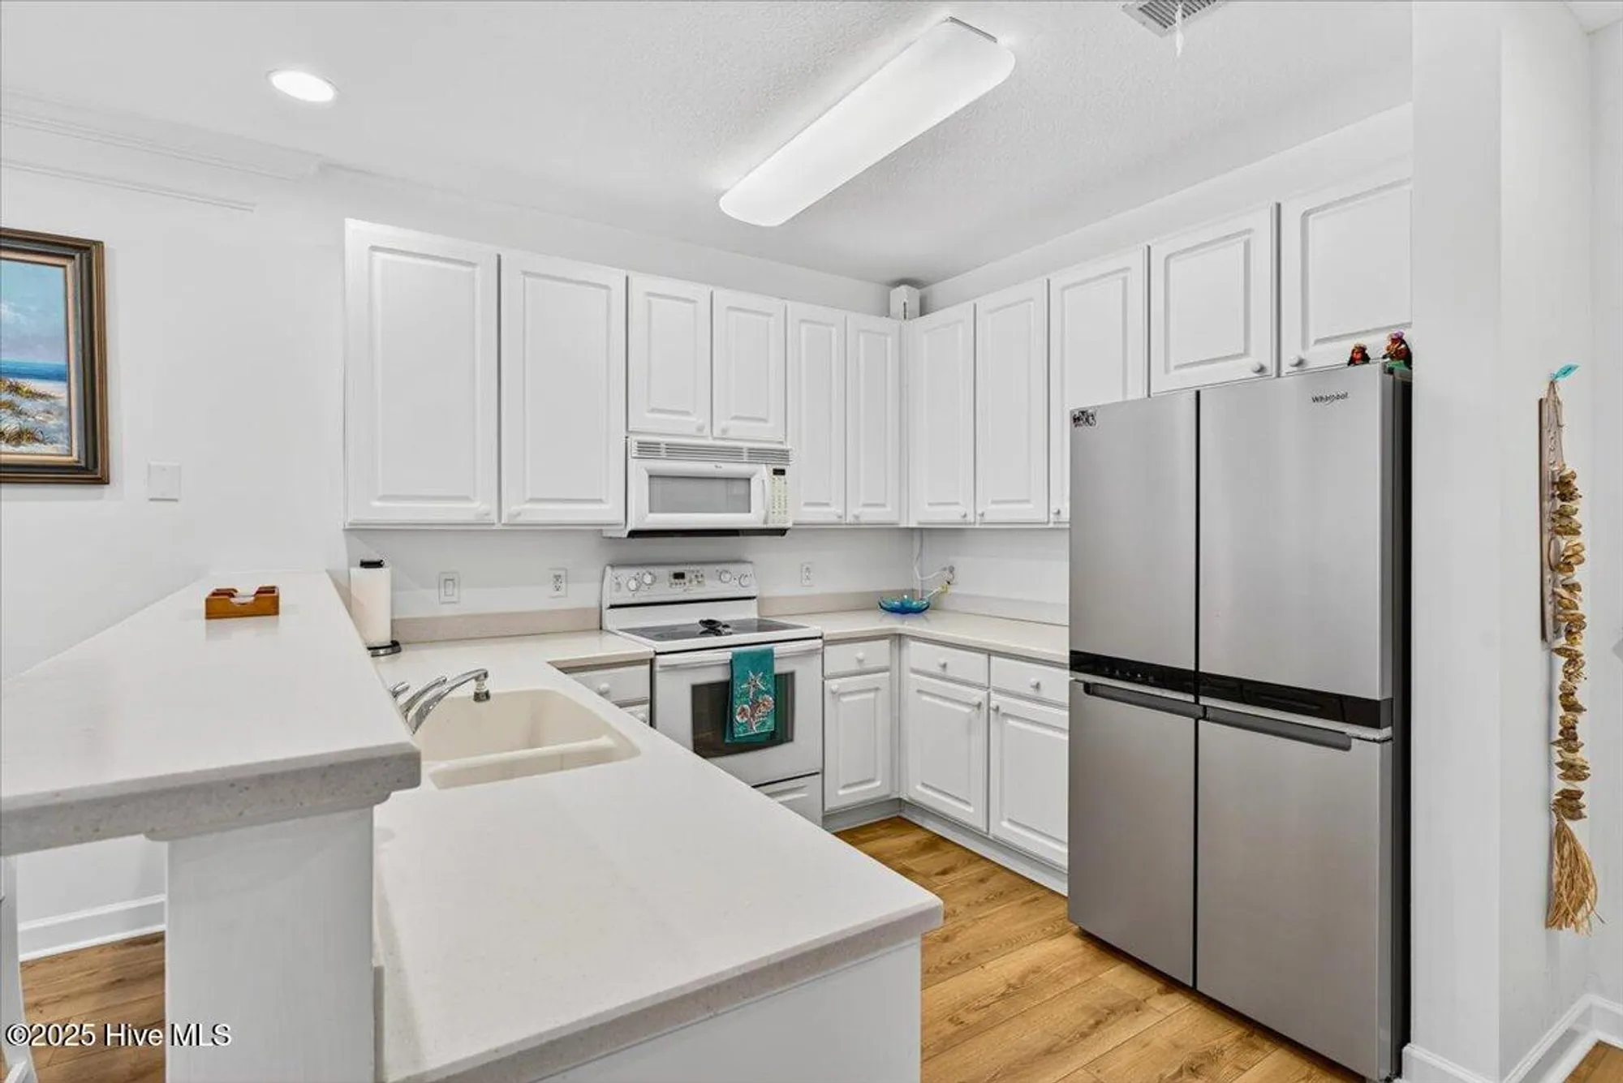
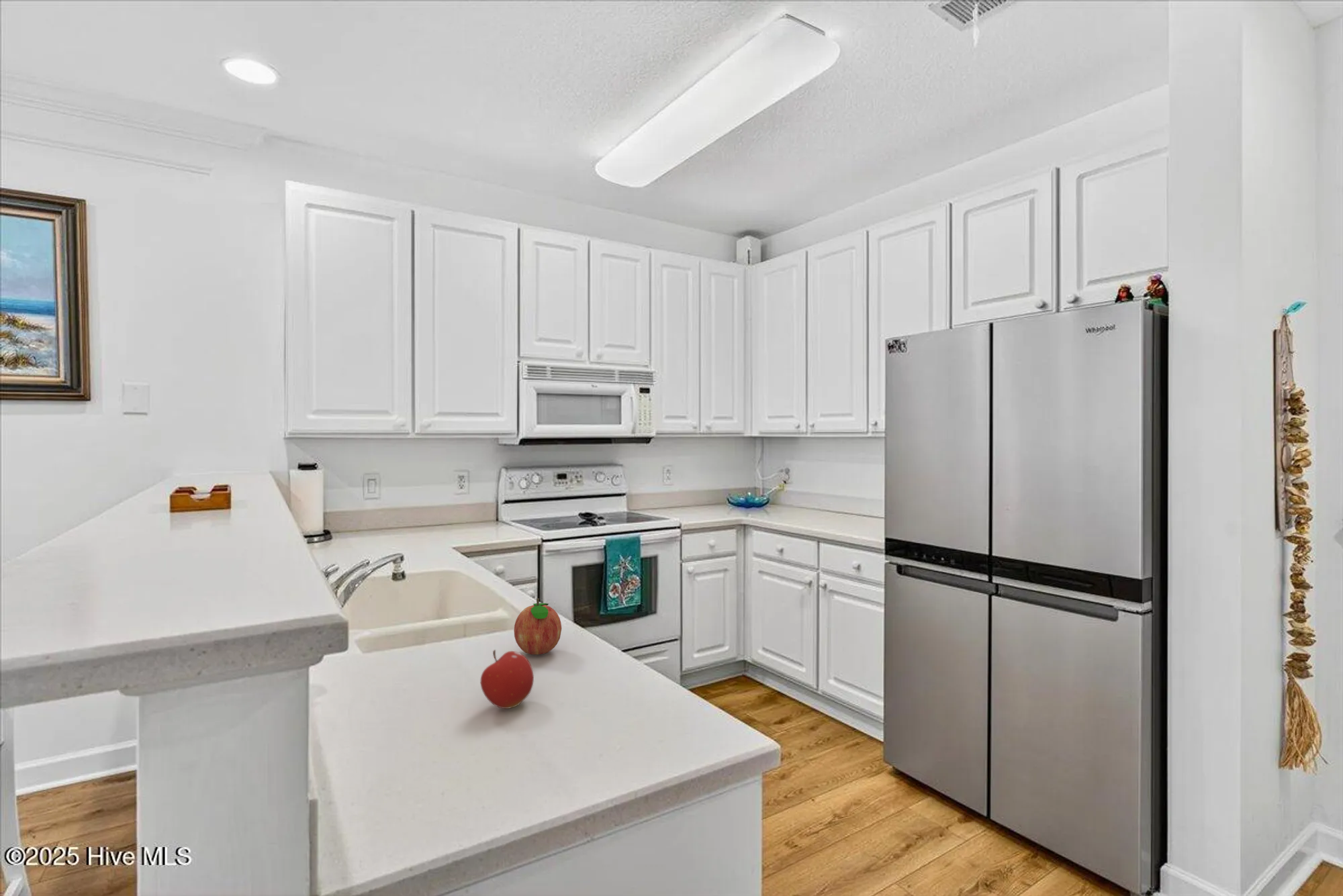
+ fruit [479,649,535,709]
+ fruit [513,598,562,655]
